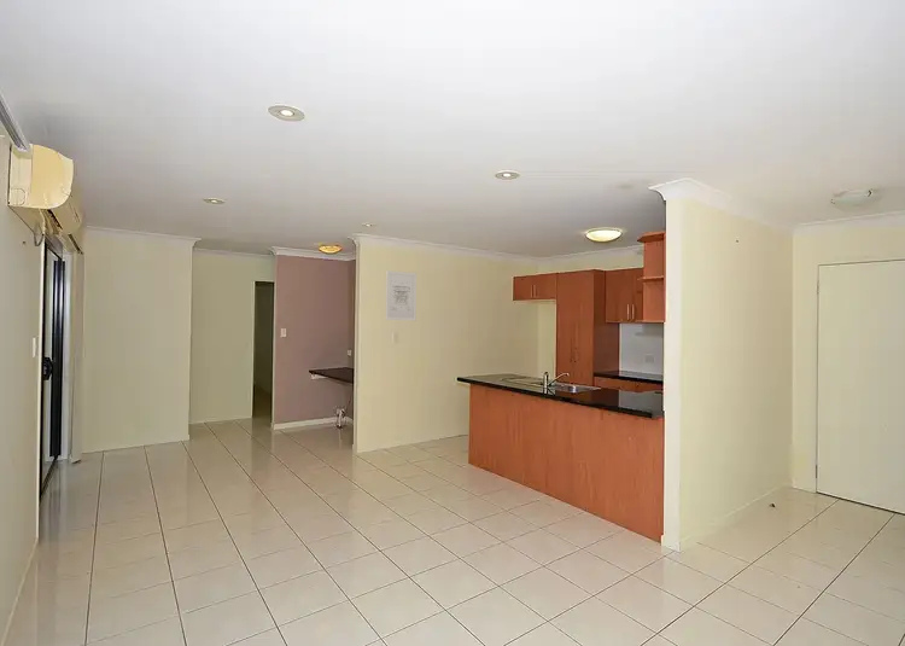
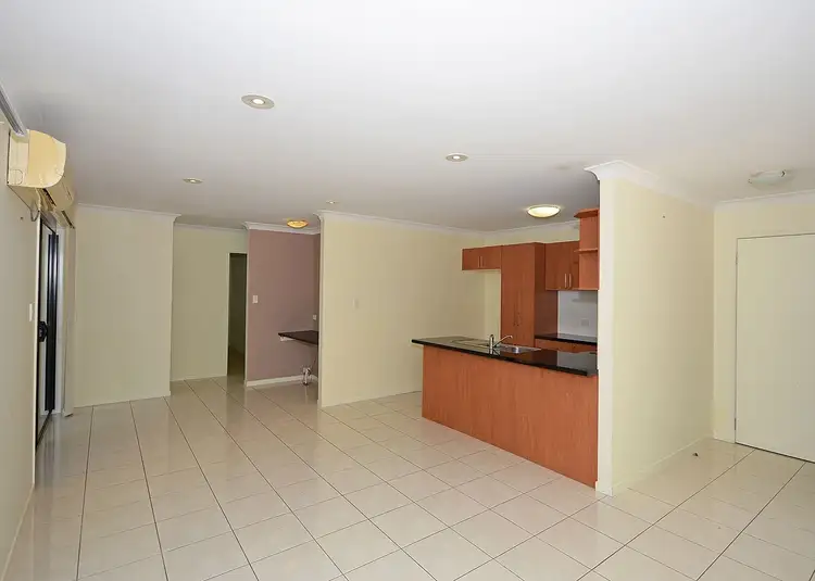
- wall art [385,269,418,322]
